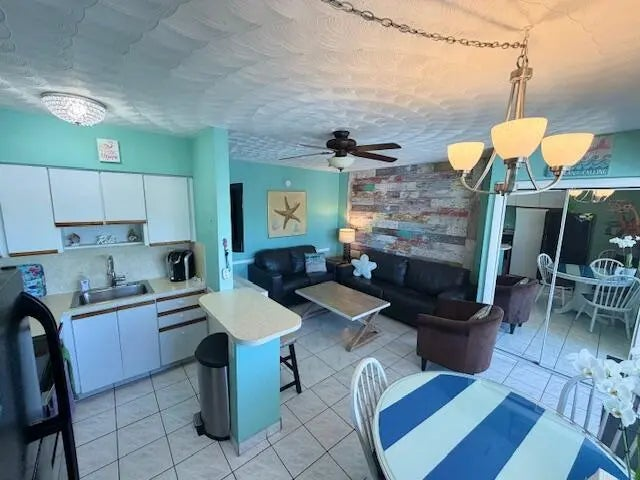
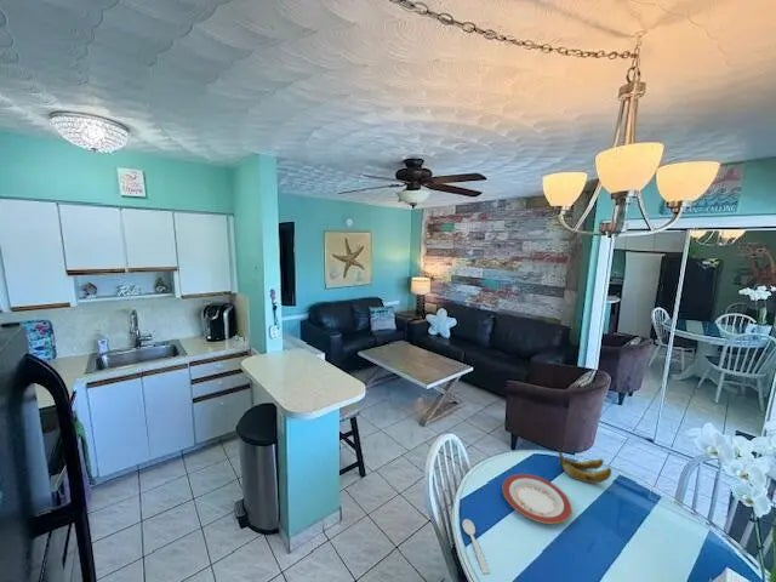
+ banana [557,449,612,485]
+ plate [501,473,574,525]
+ spoon [462,518,490,575]
